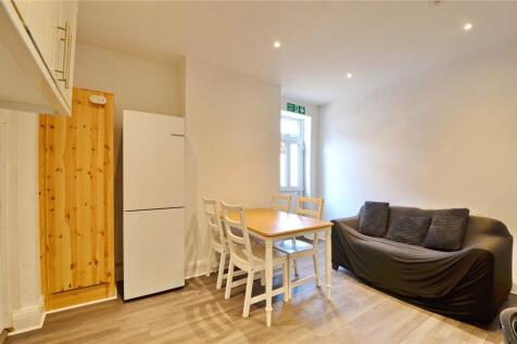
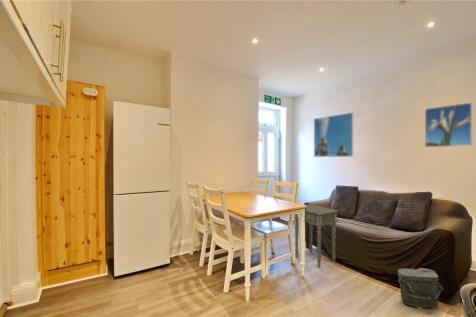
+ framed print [313,111,354,158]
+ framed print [424,101,473,148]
+ side table [293,203,339,269]
+ bag [397,267,444,310]
